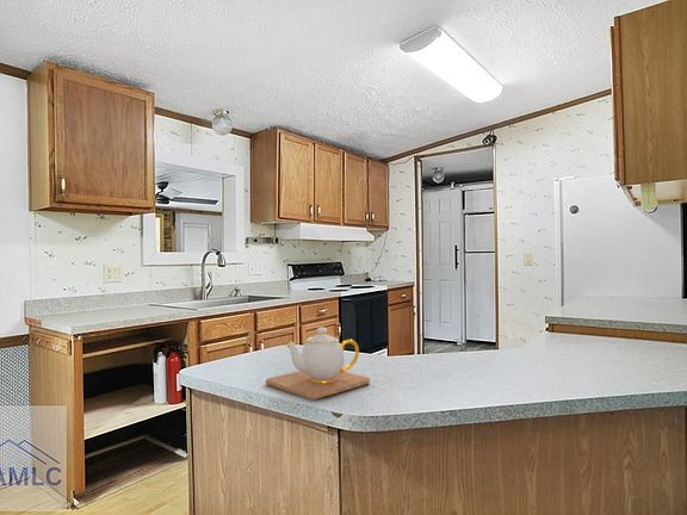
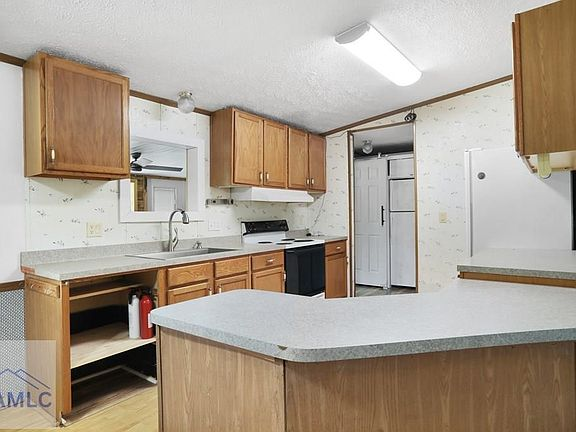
- teapot [265,325,371,401]
